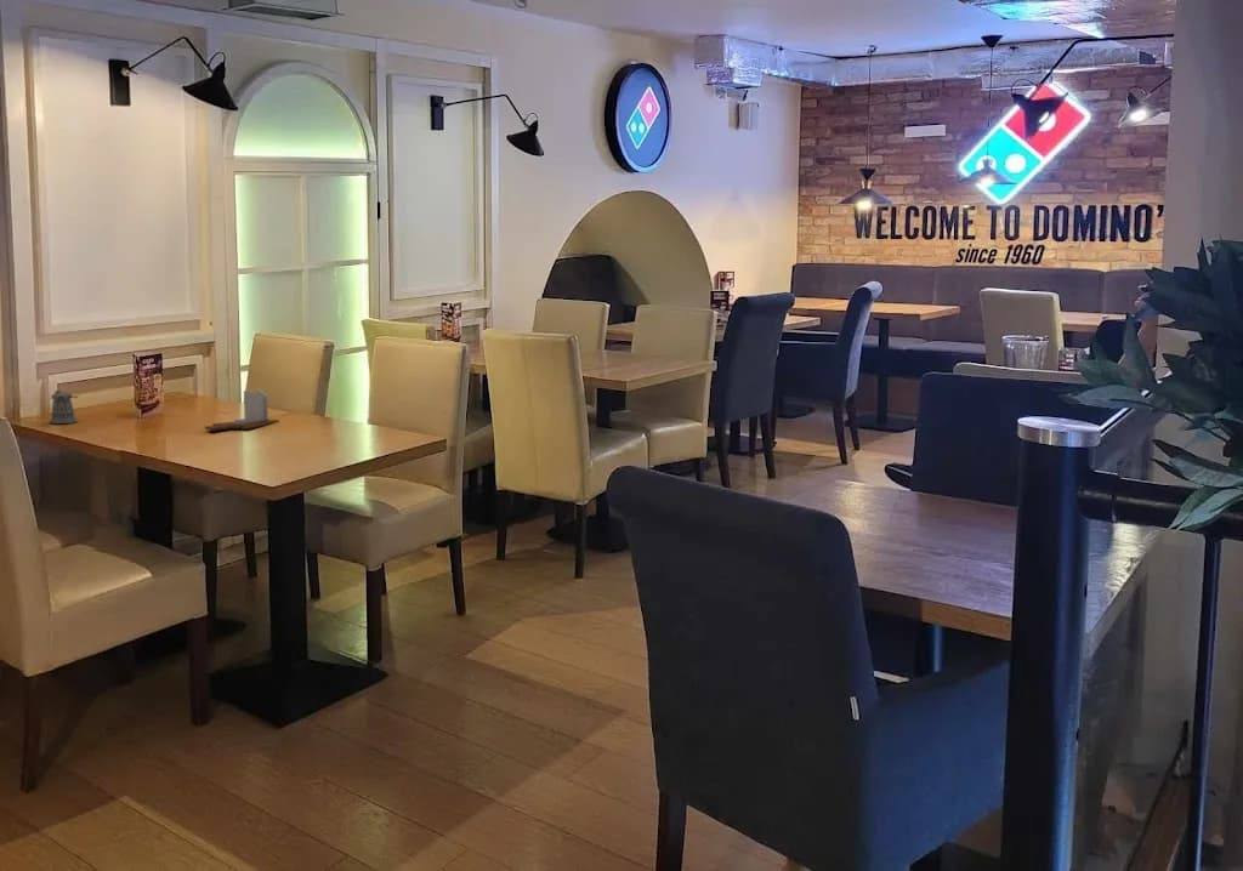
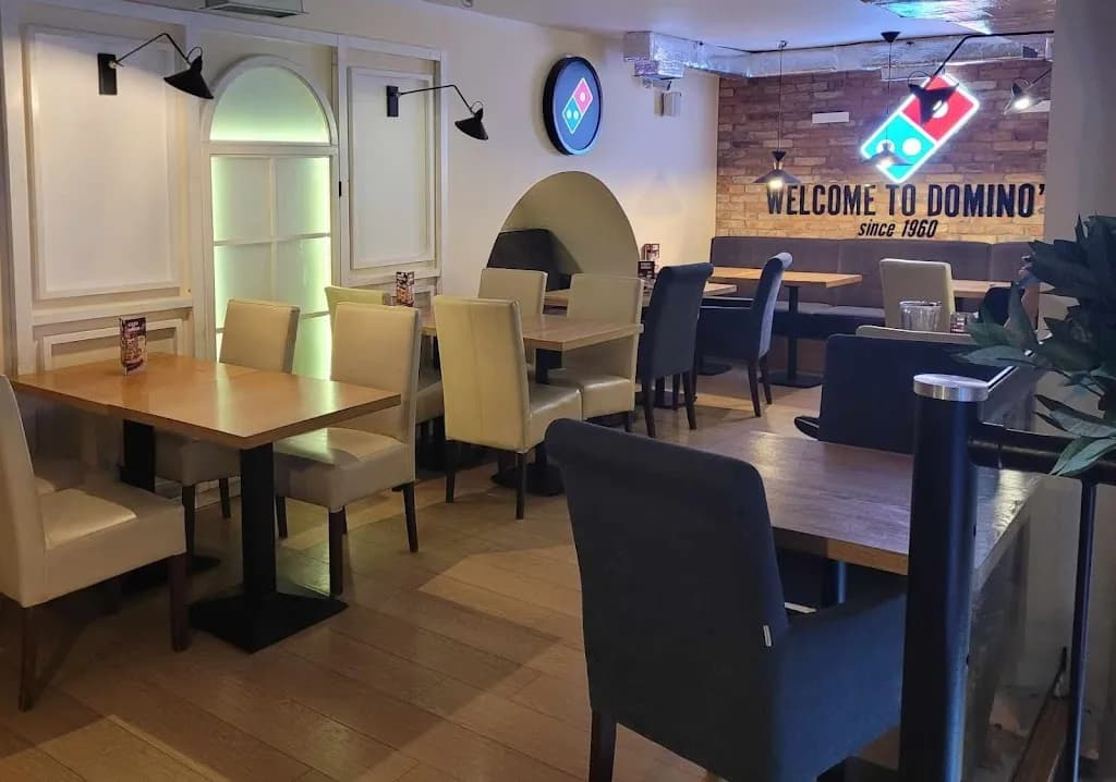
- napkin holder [204,387,280,432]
- pepper shaker [47,389,79,425]
